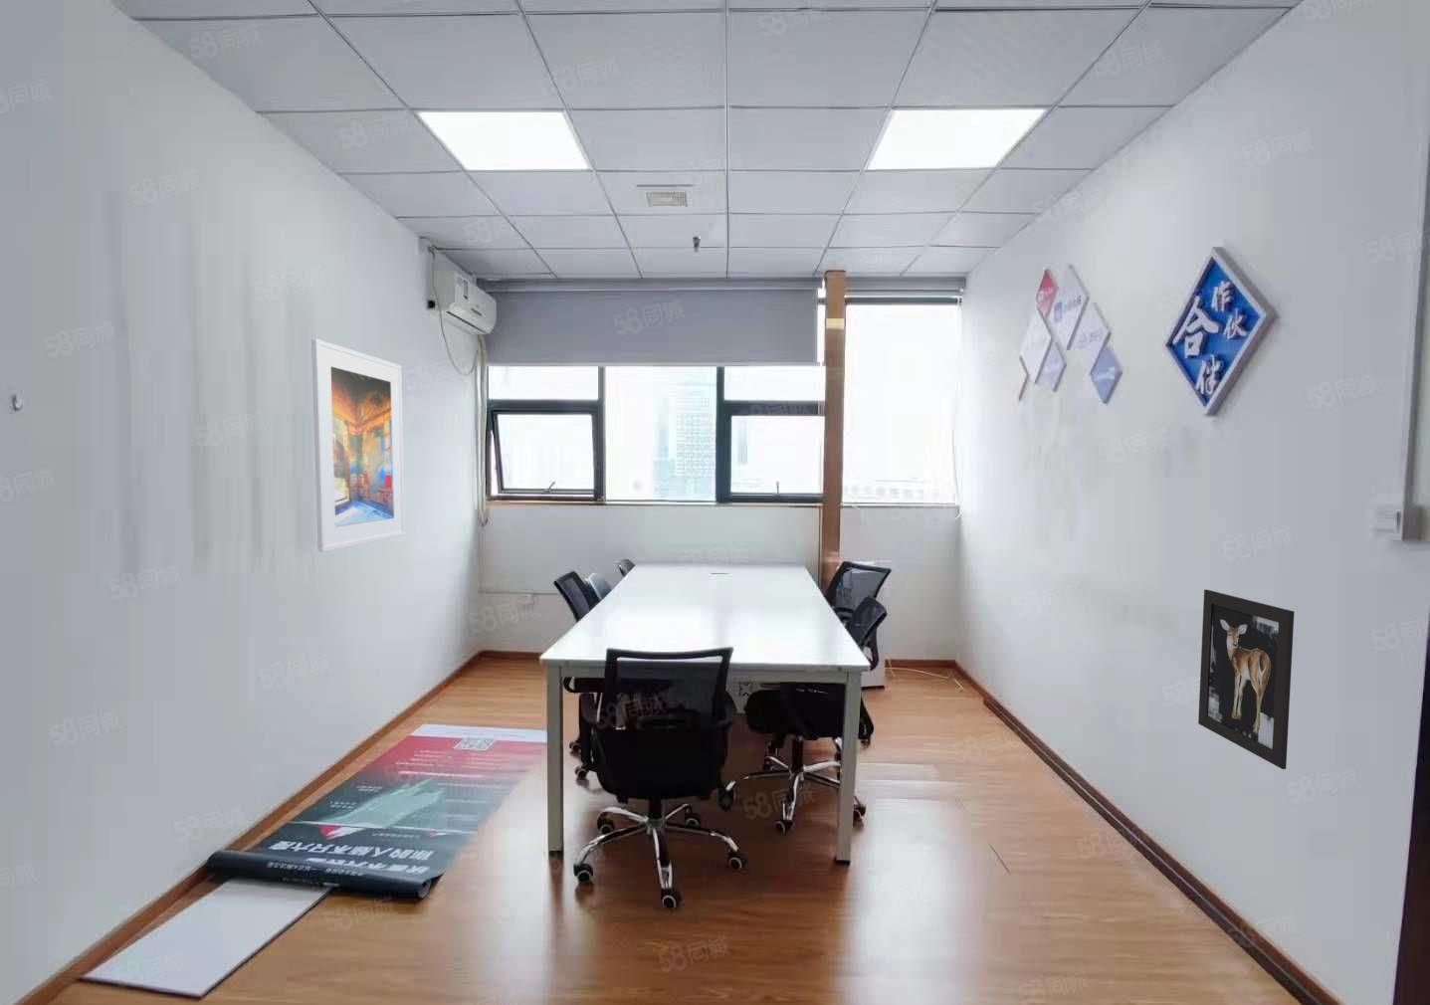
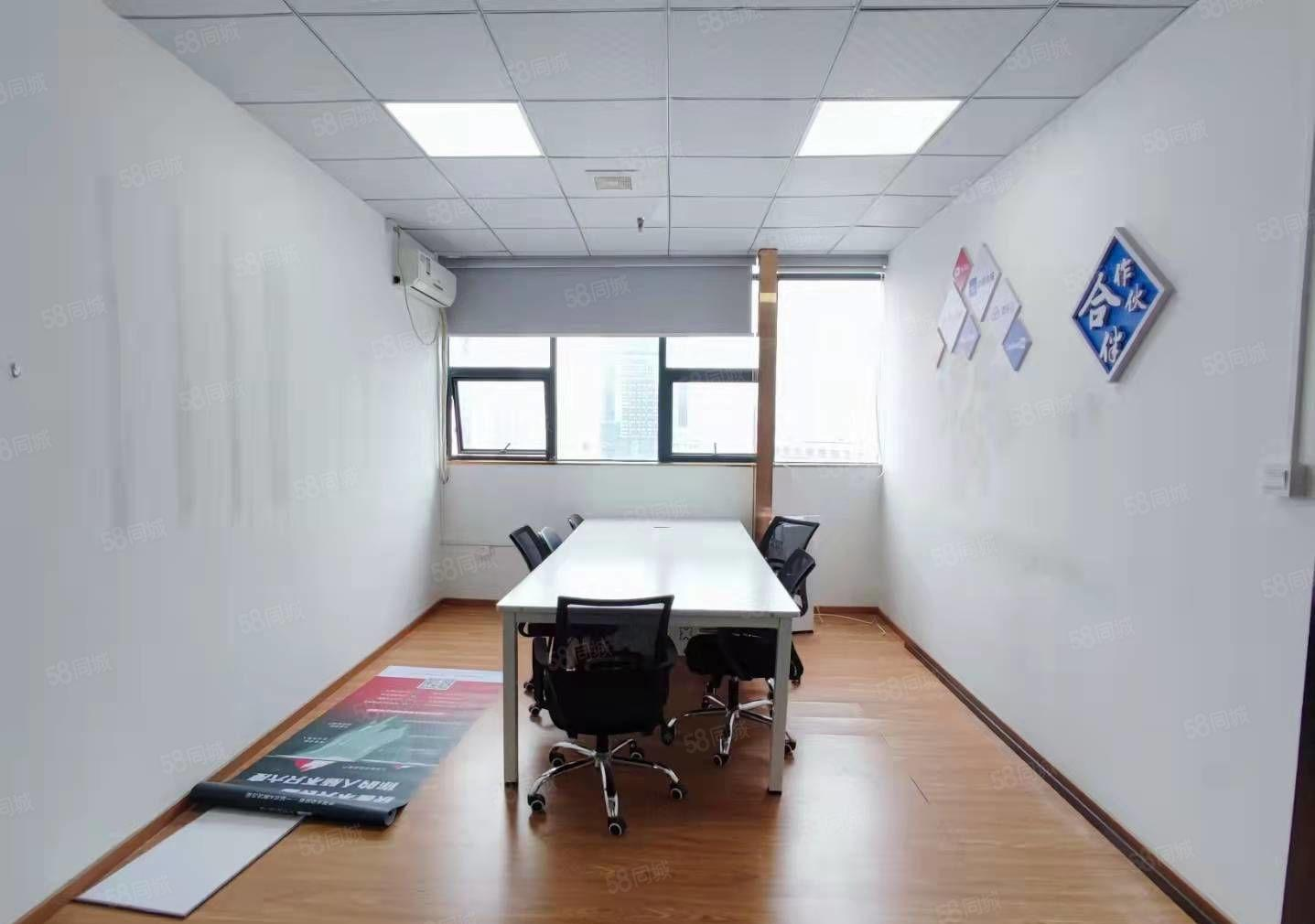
- wall art [1197,590,1295,770]
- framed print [311,337,406,554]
